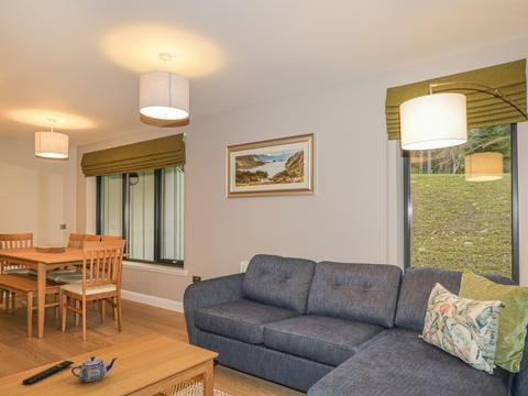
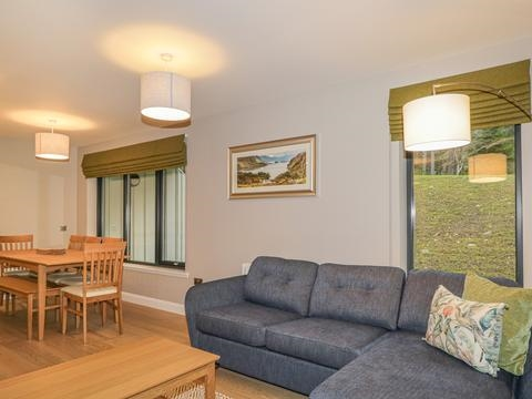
- teapot [70,355,119,383]
- remote control [21,360,75,386]
